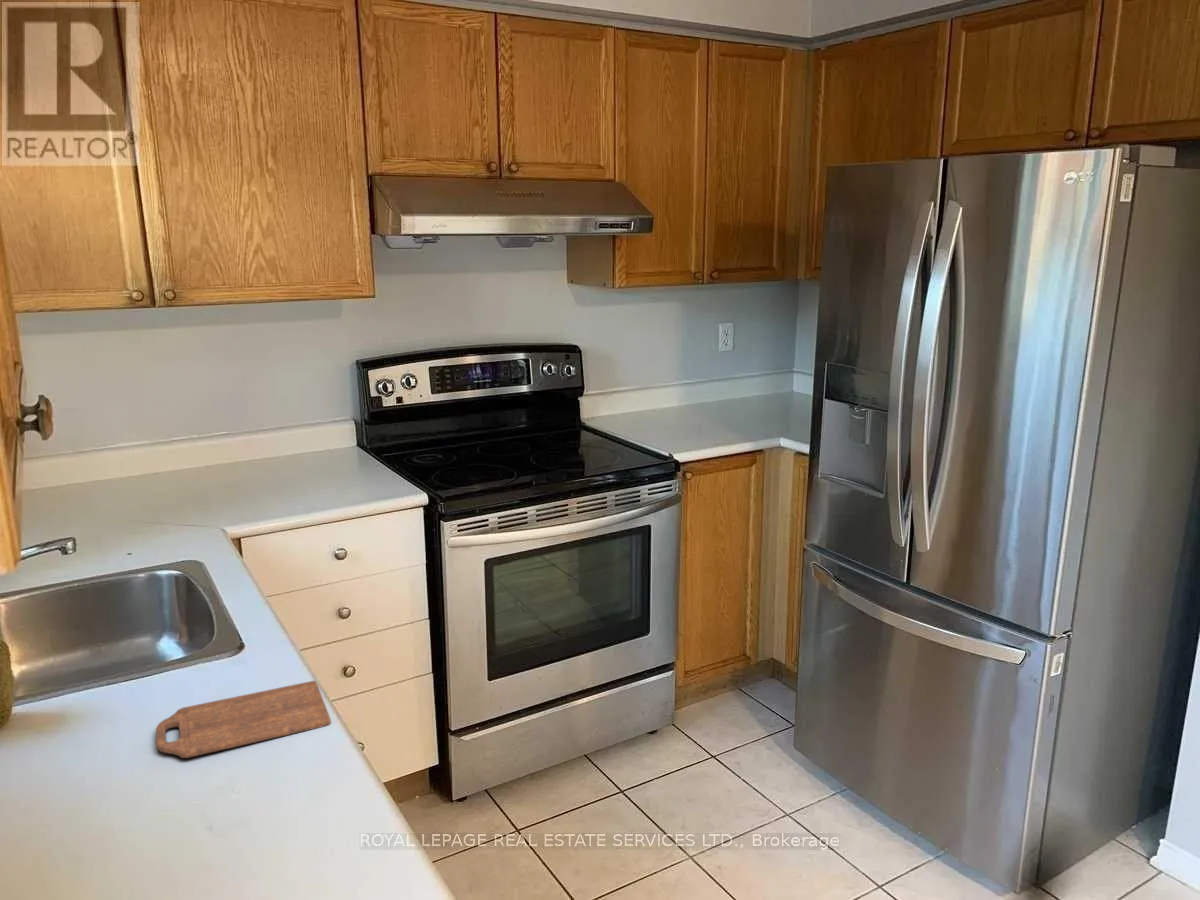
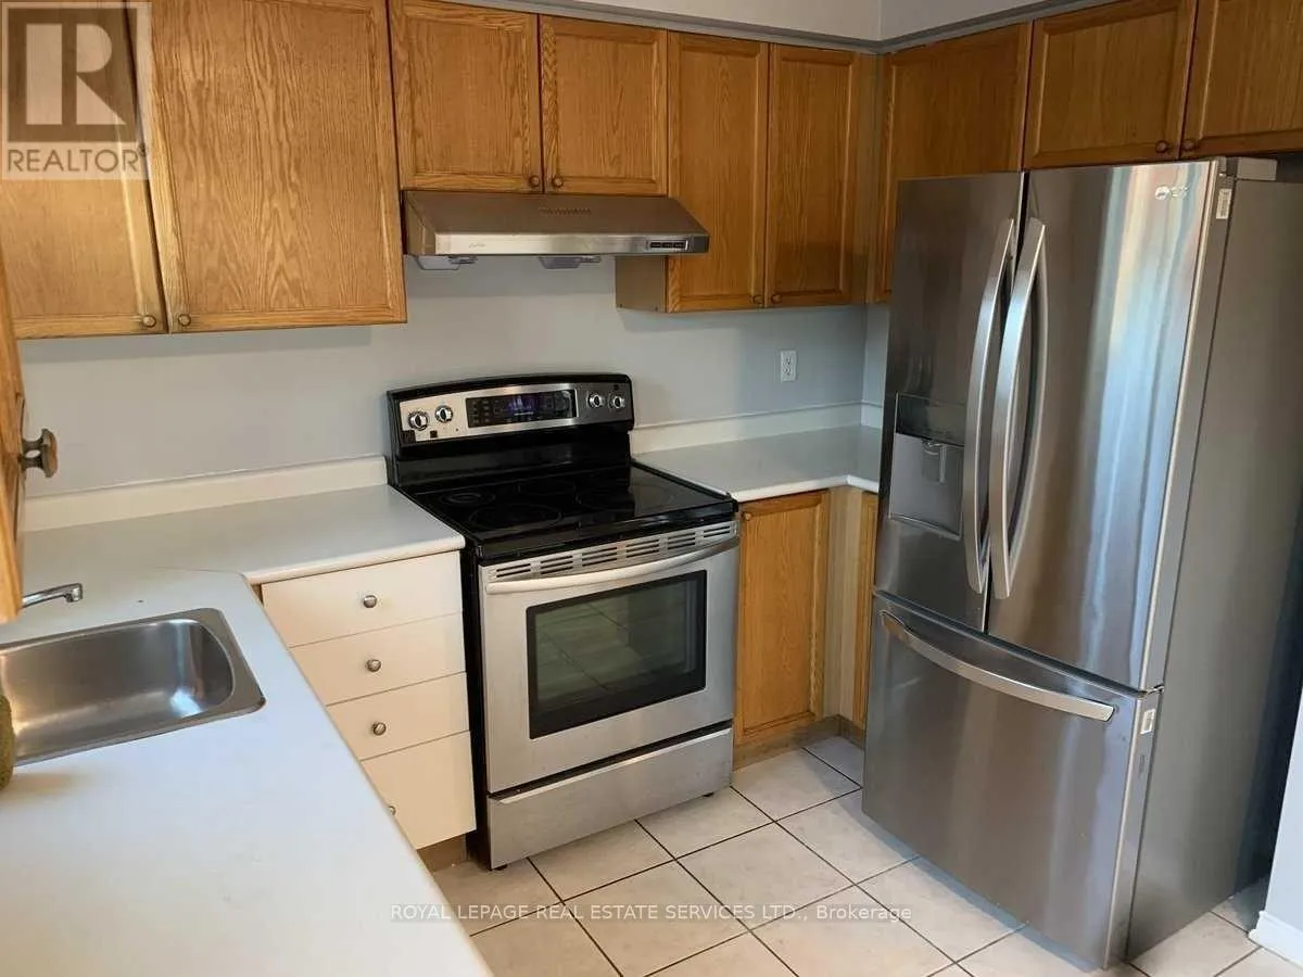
- cutting board [155,680,332,759]
